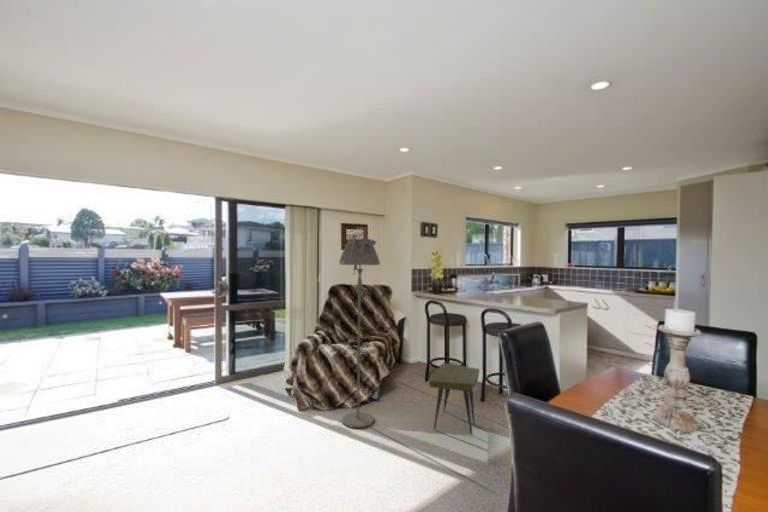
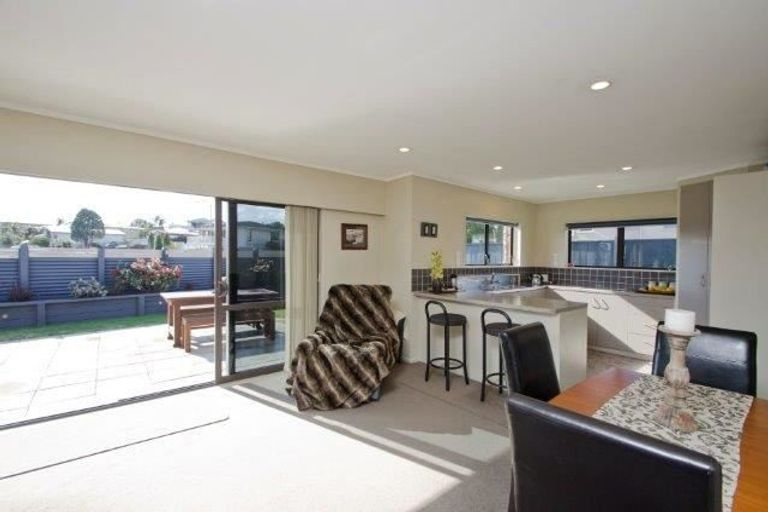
- floor lamp [338,237,381,429]
- side table [428,362,481,436]
